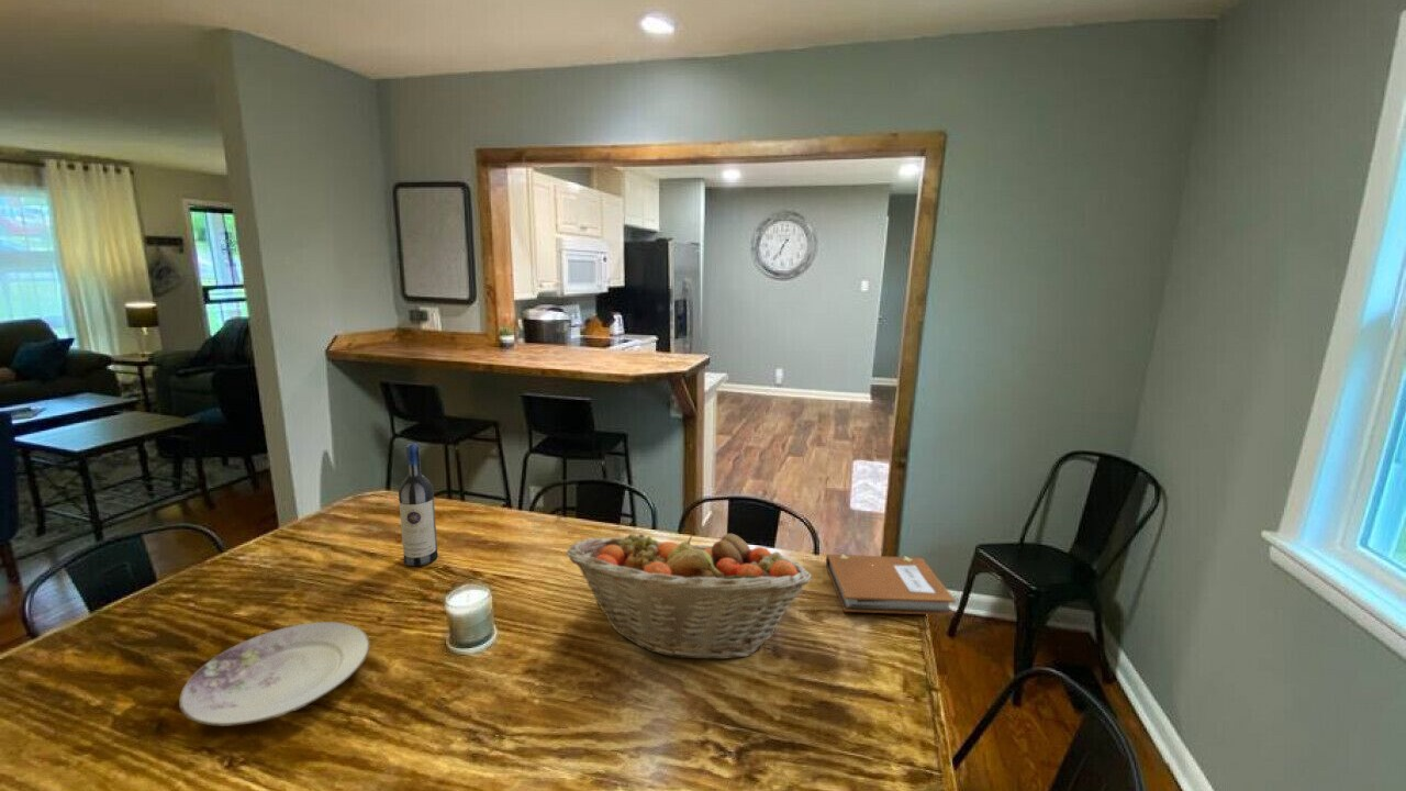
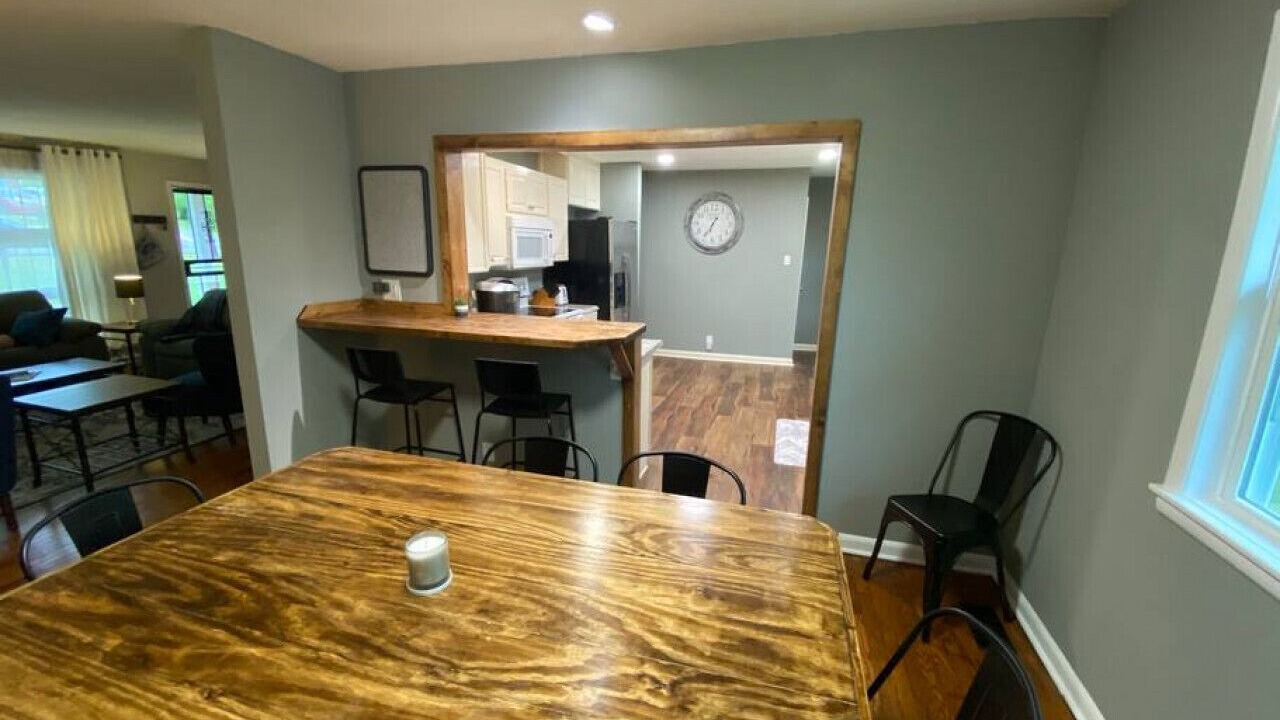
- fruit basket [566,527,813,660]
- wine bottle [398,443,438,567]
- notebook [825,554,957,616]
- plate [178,621,371,727]
